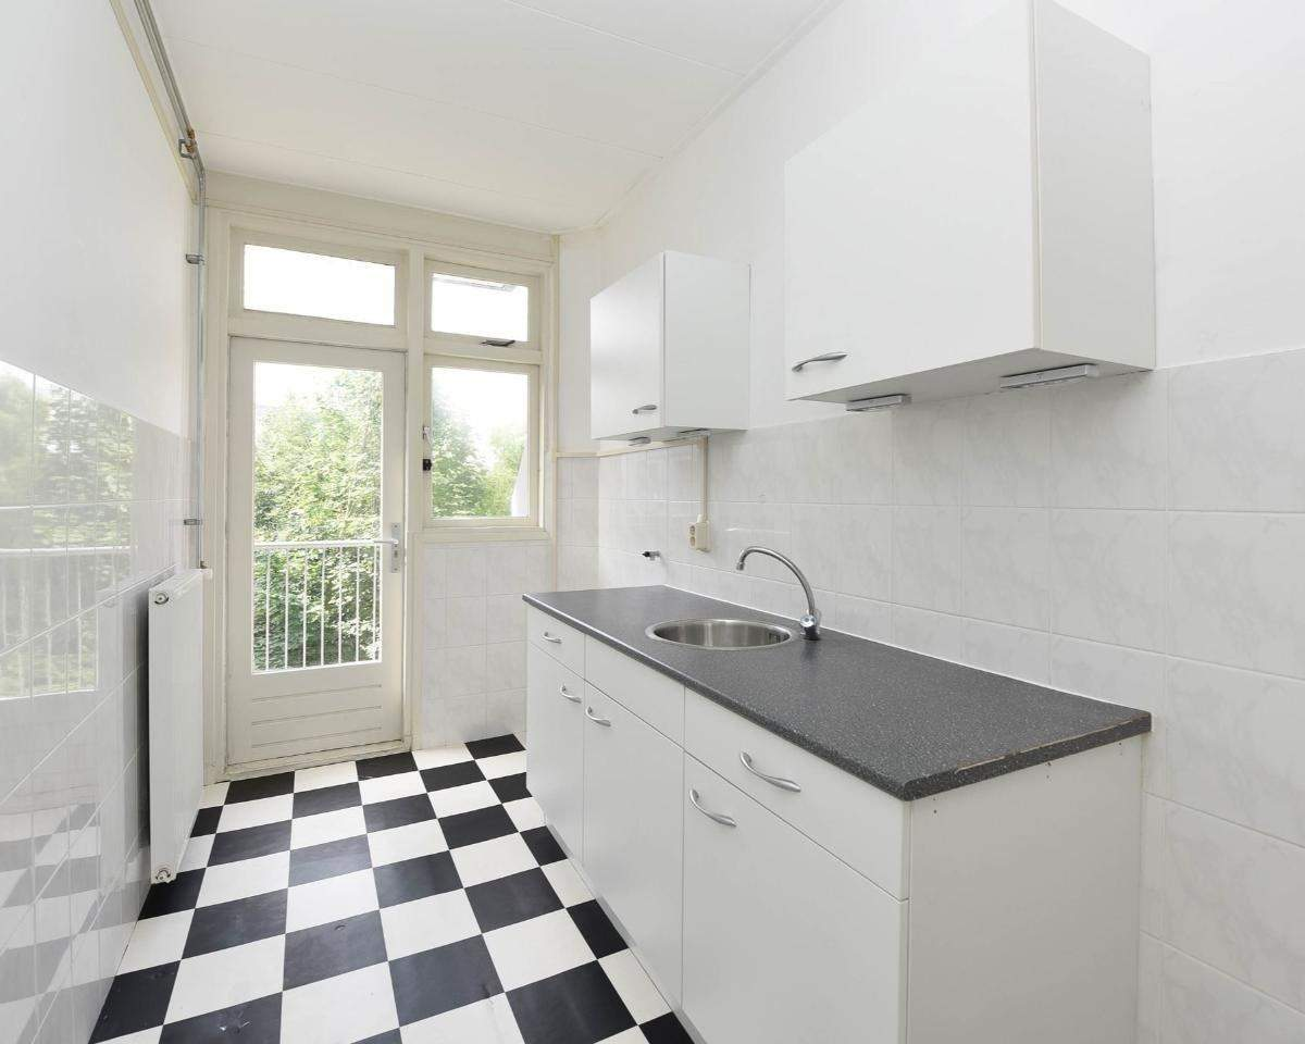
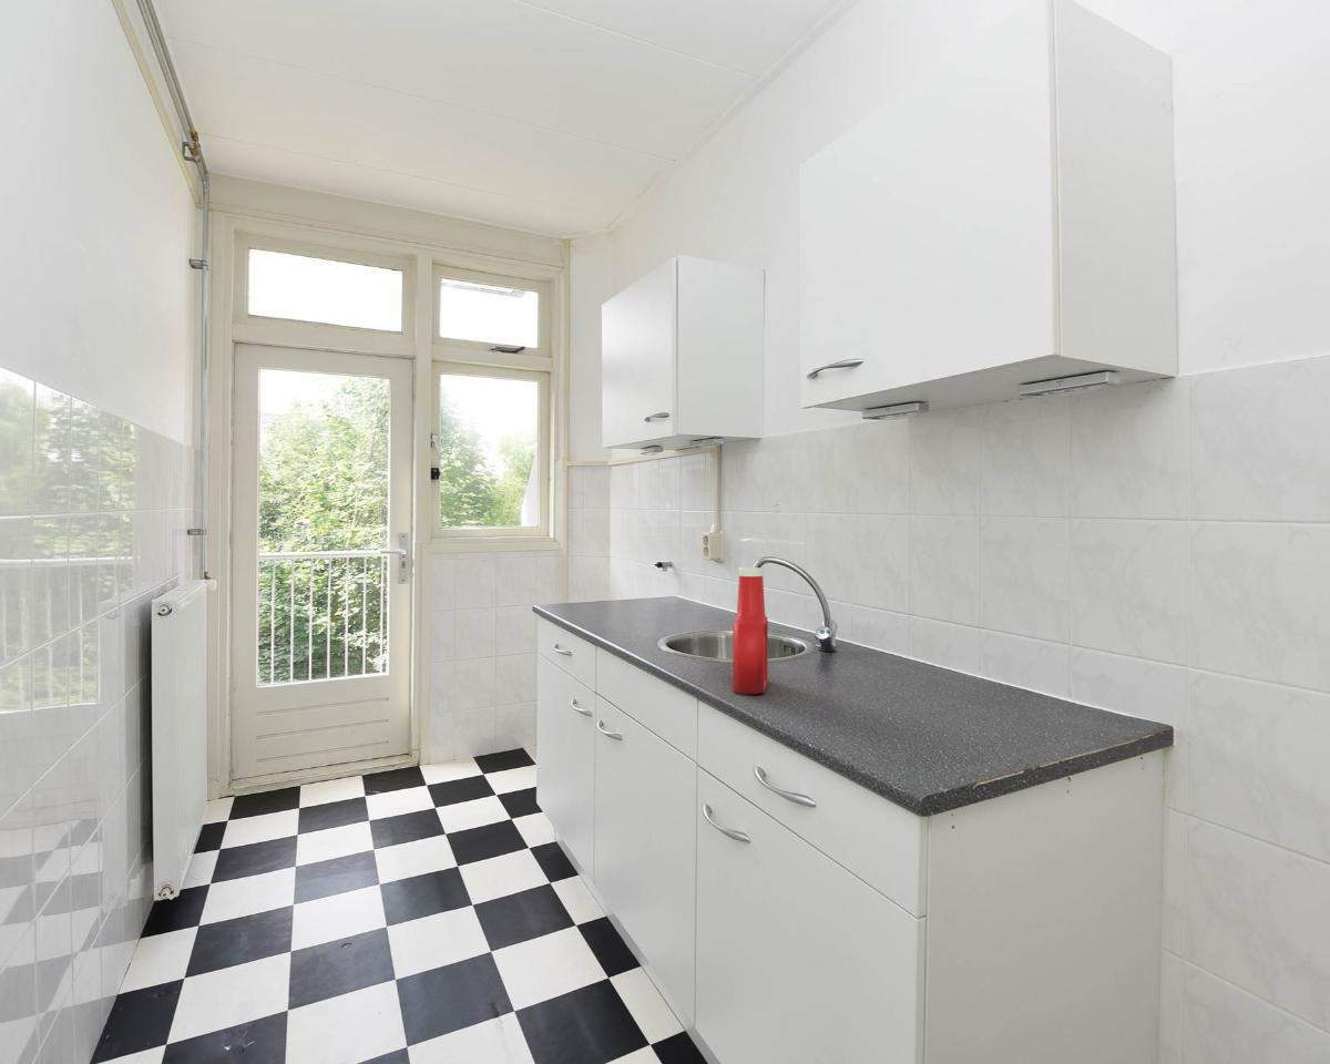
+ soap bottle [732,566,769,695]
